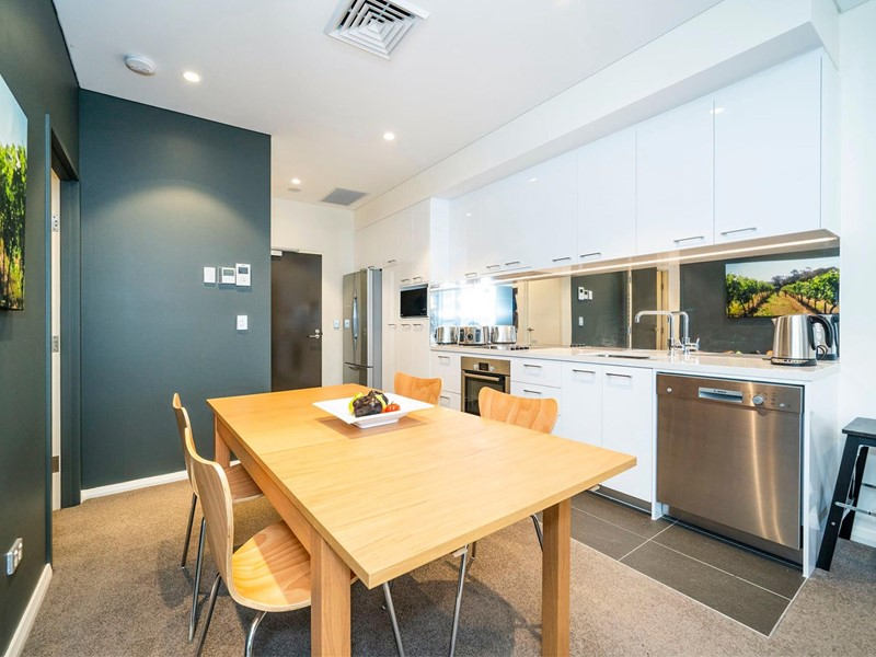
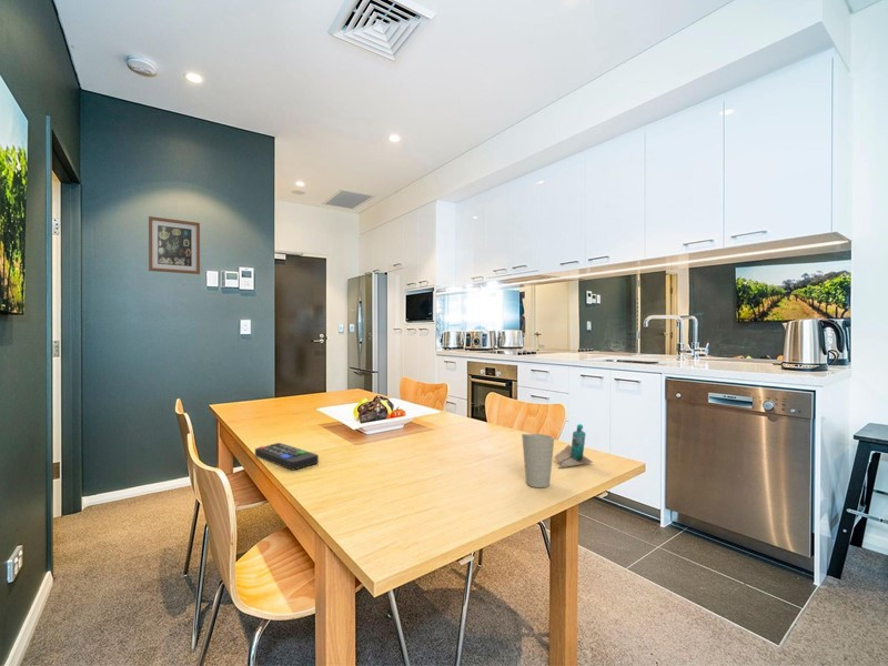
+ bottle [553,423,594,470]
+ wall art [148,215,201,275]
+ cup [521,433,555,488]
+ remote control [254,442,320,471]
